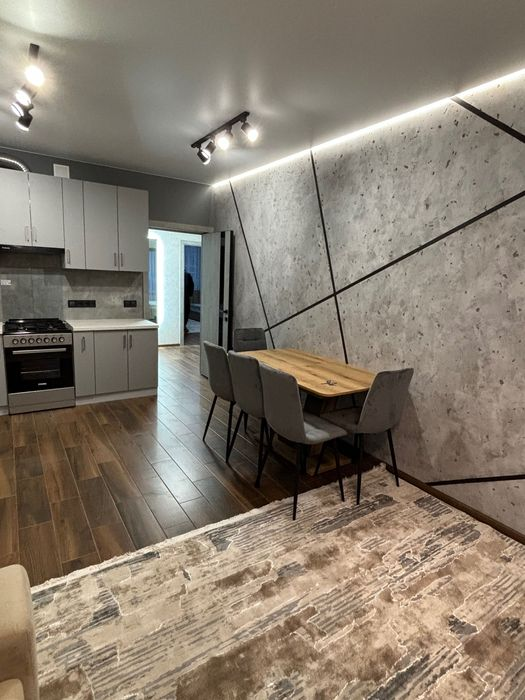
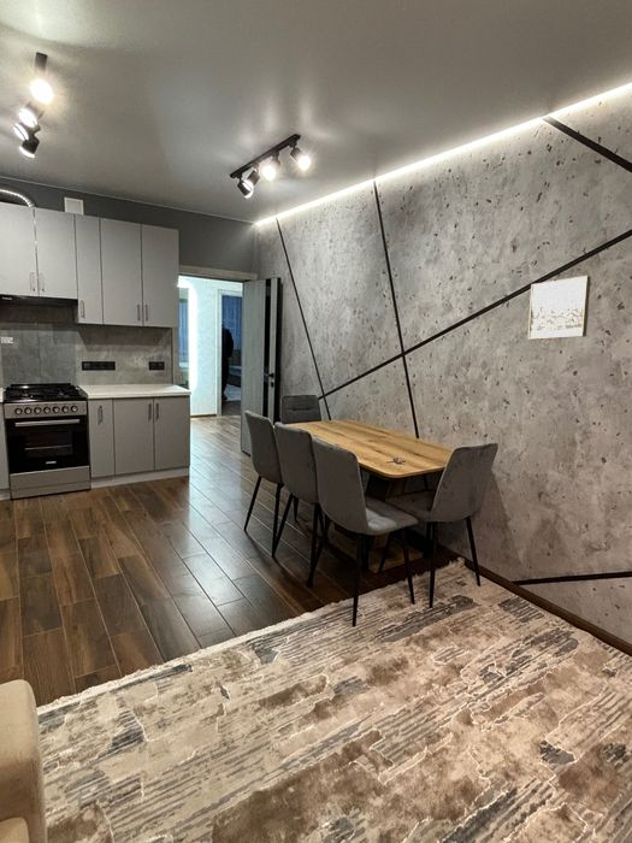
+ wall art [527,275,592,341]
